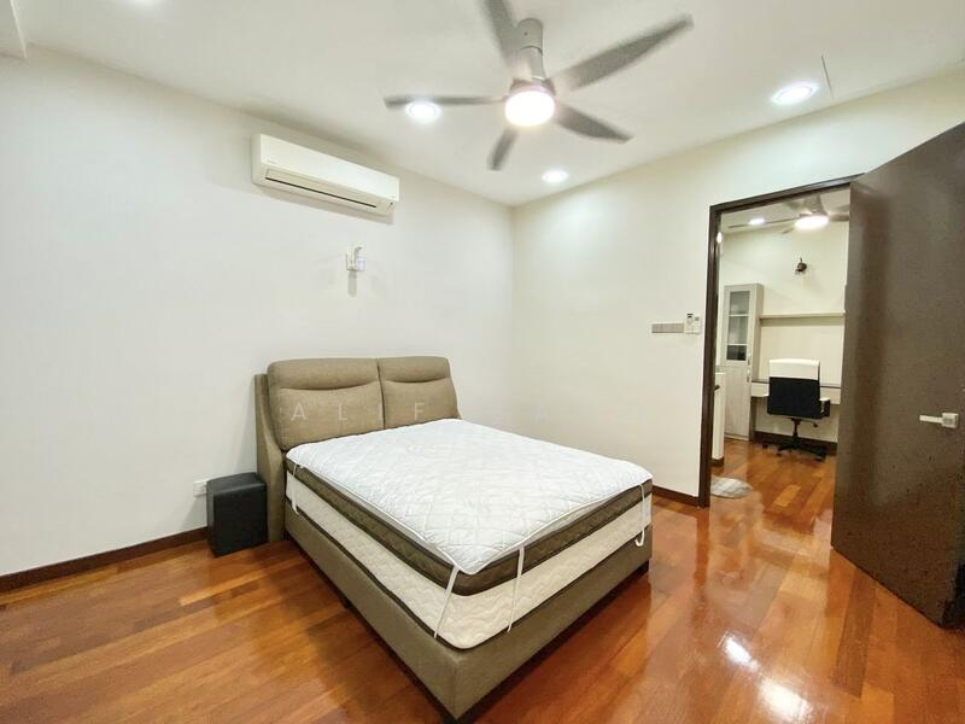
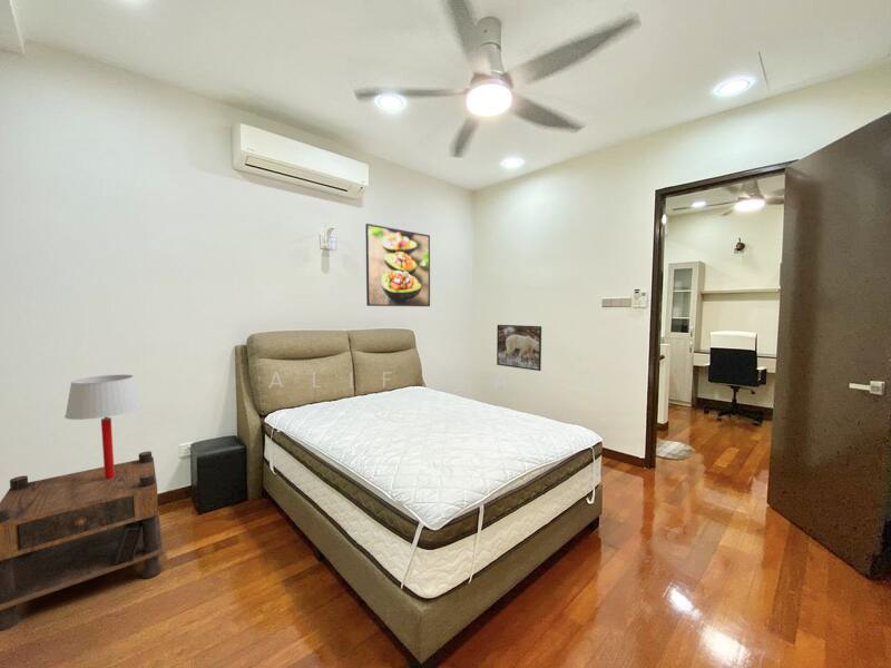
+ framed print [364,223,431,307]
+ nightstand [0,450,165,632]
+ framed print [496,324,542,372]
+ table lamp [63,374,144,480]
